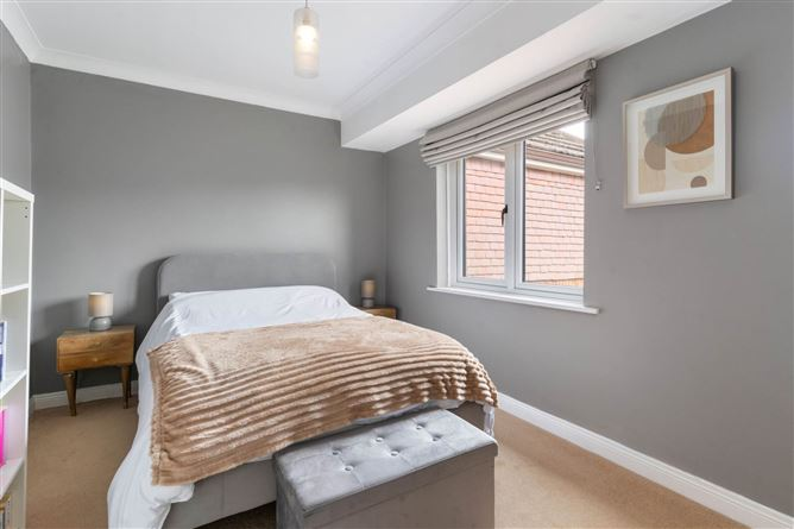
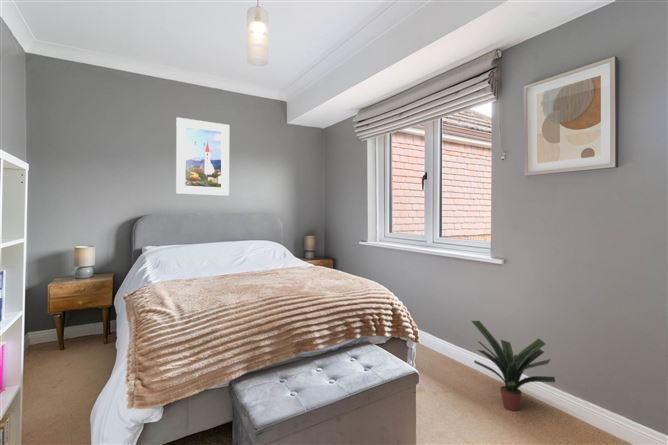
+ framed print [175,116,230,197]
+ potted plant [471,320,556,412]
